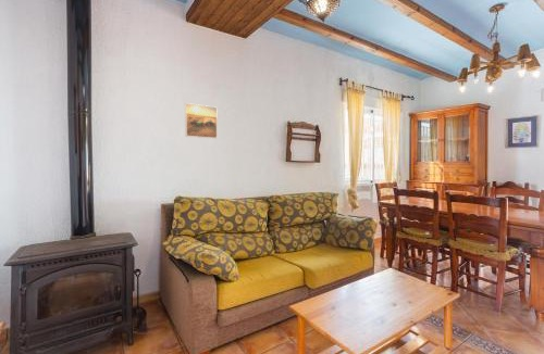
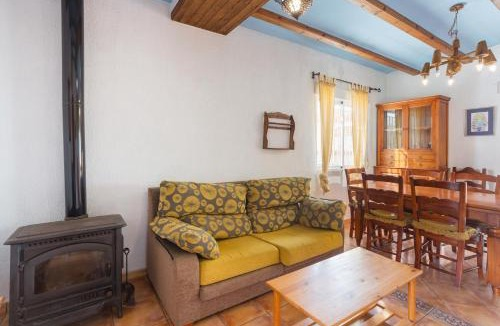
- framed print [184,102,219,140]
